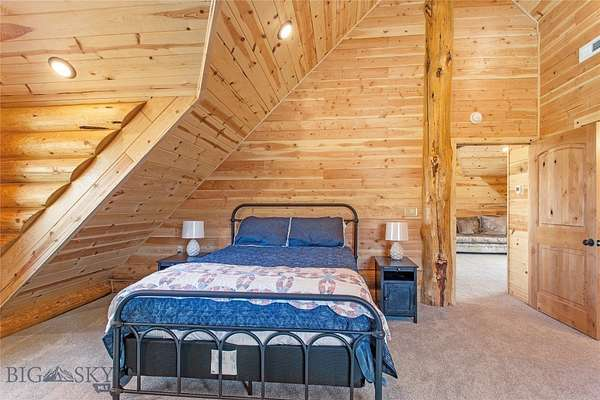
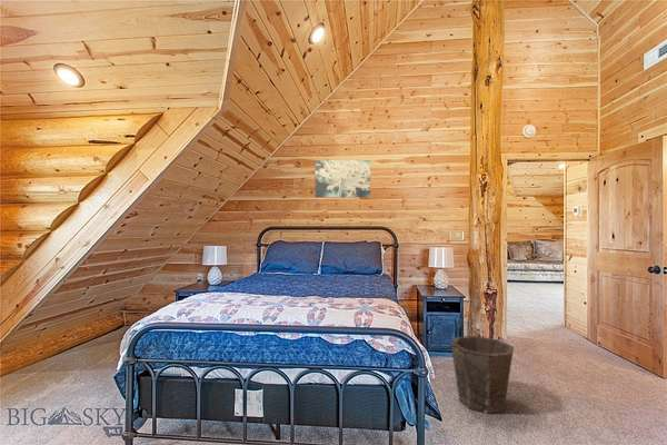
+ waste bin [450,335,515,415]
+ wall art [313,159,371,199]
